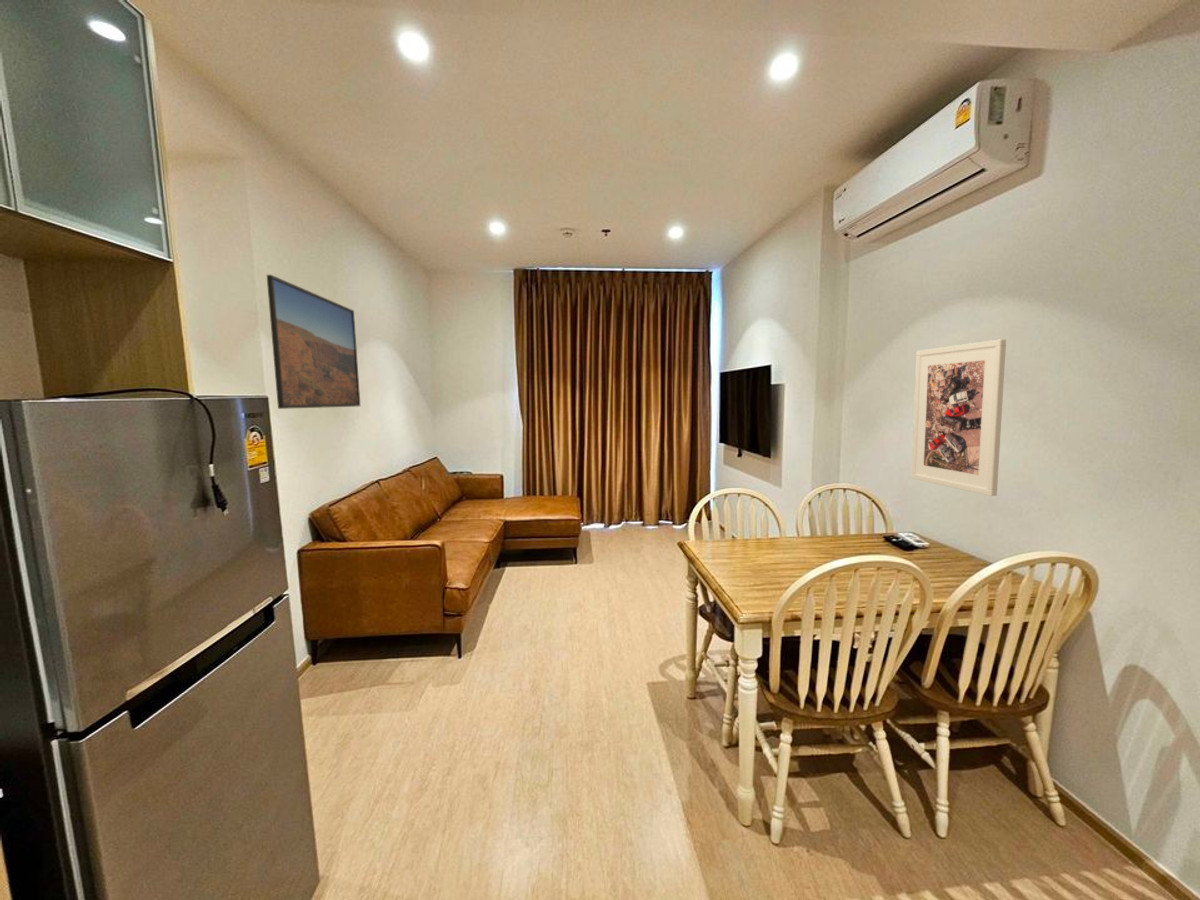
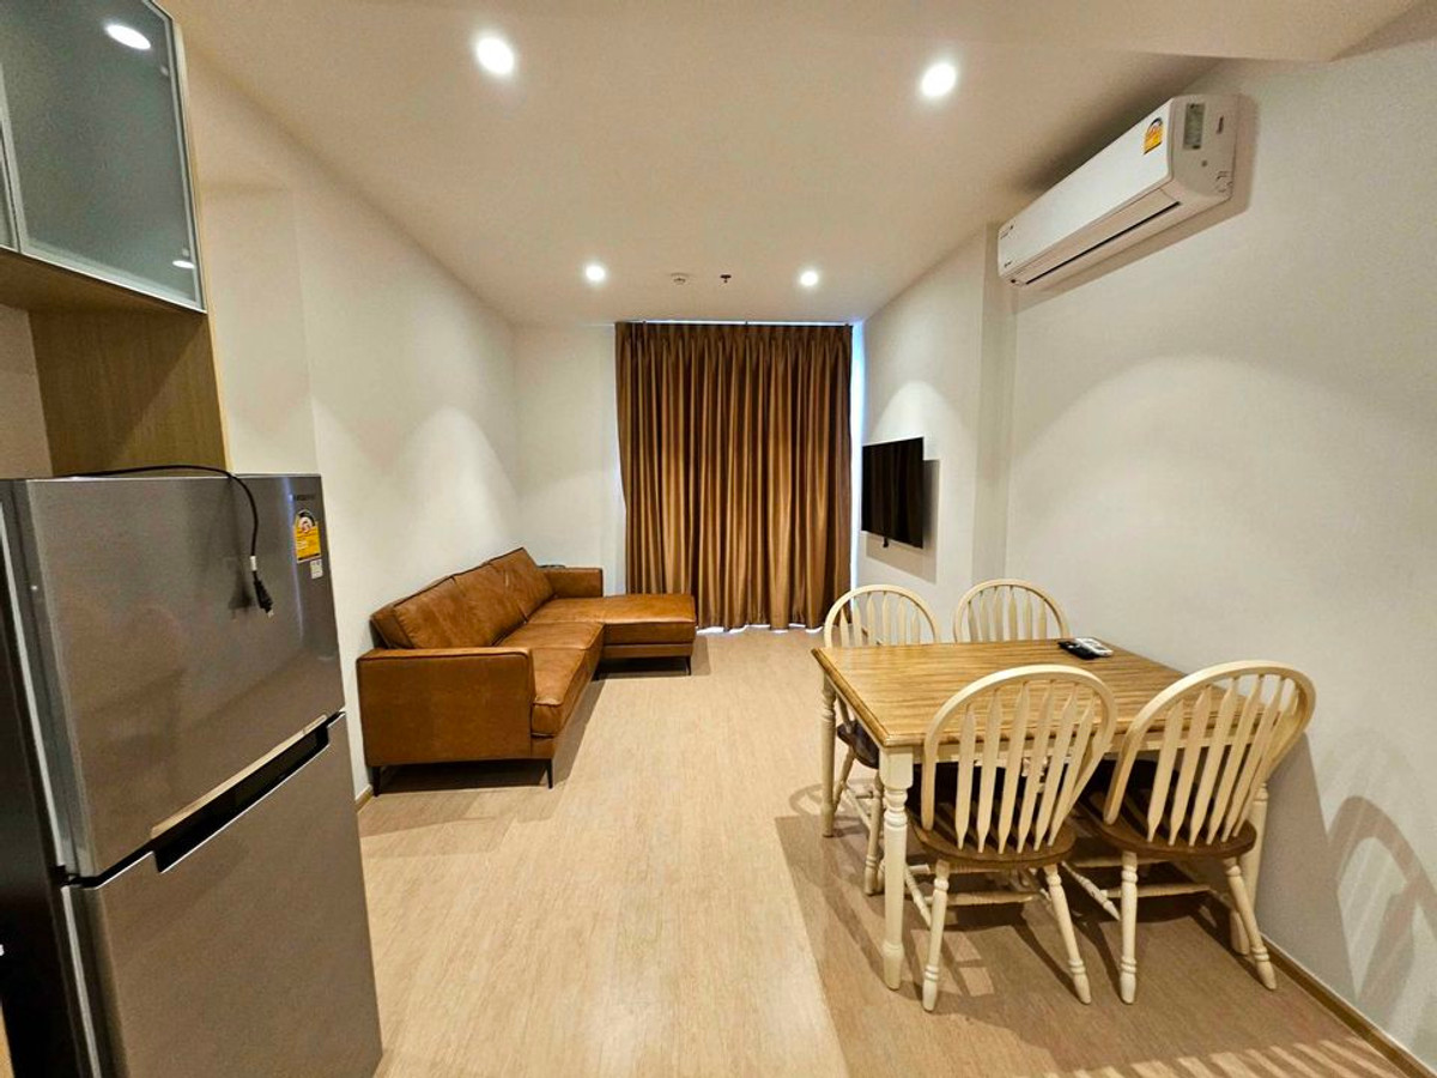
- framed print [910,338,1007,497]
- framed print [266,274,361,410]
